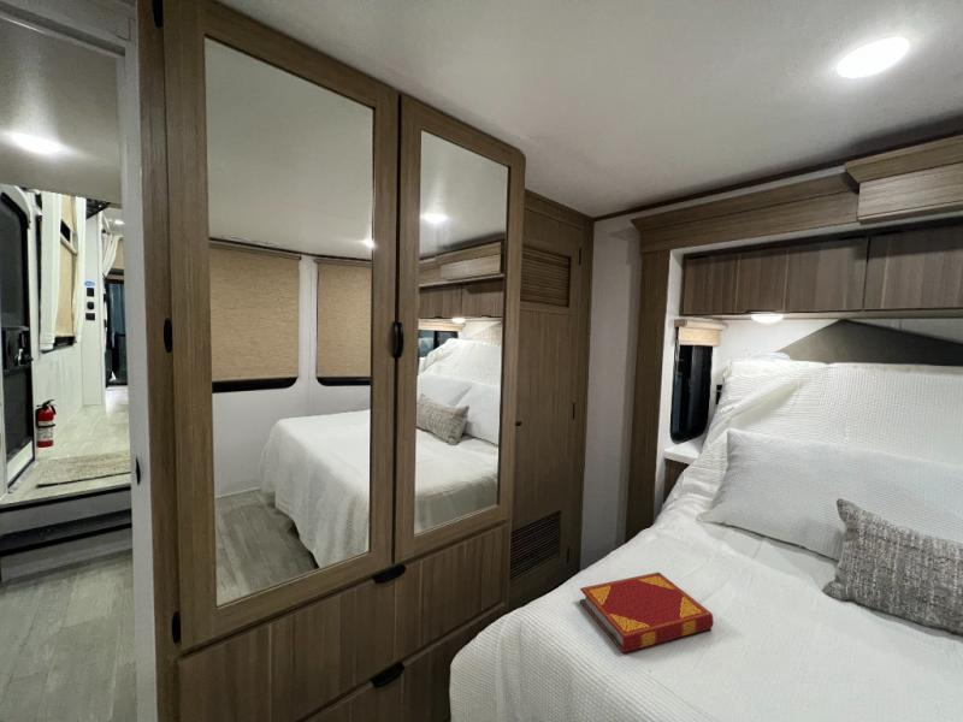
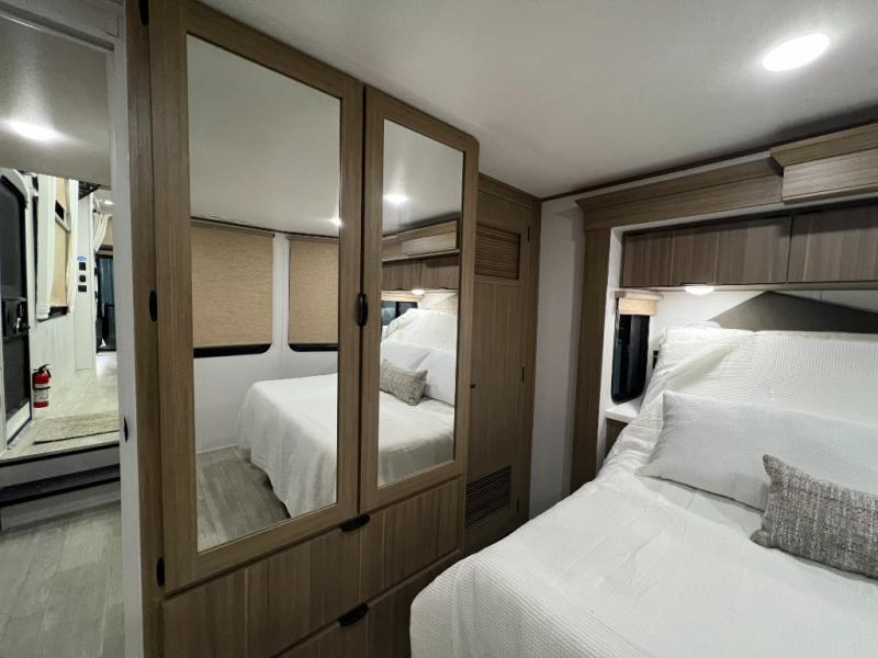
- hardback book [578,572,715,653]
